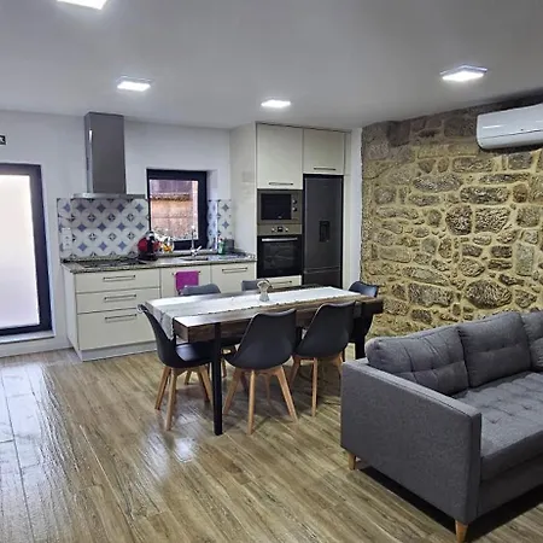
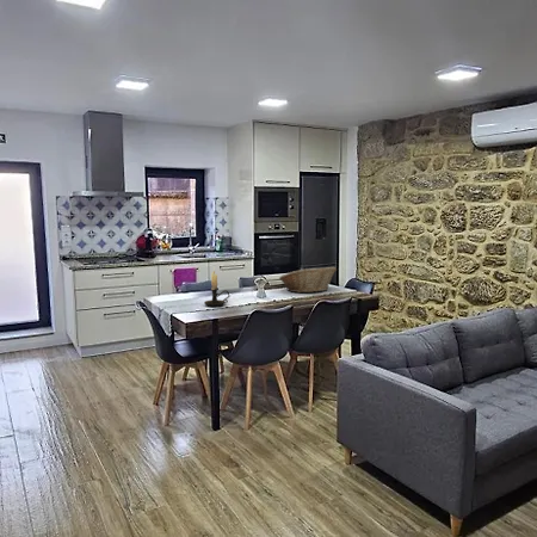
+ candle holder [203,266,230,308]
+ fruit basket [278,266,338,294]
